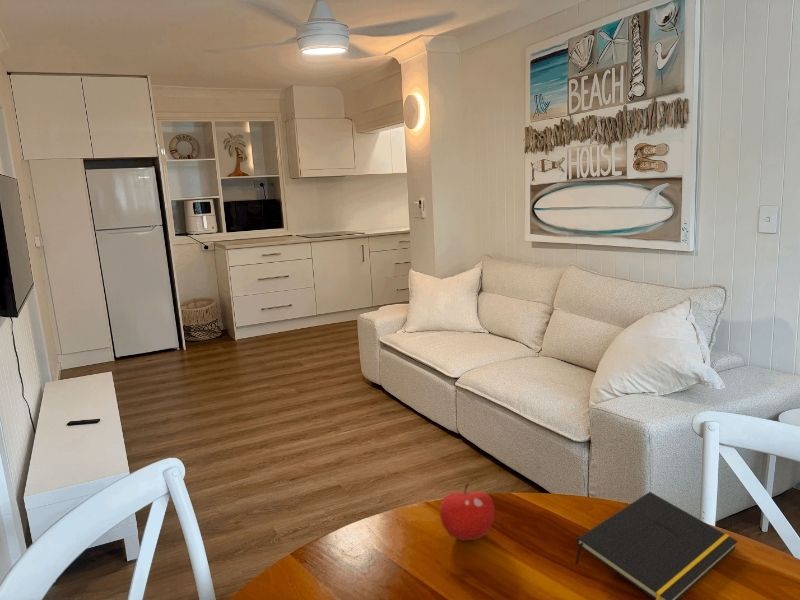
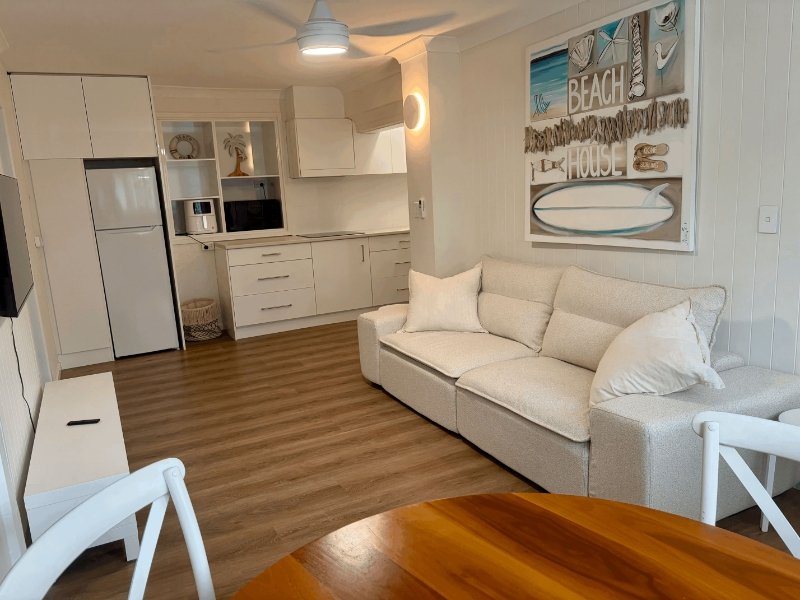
- notepad [574,491,739,600]
- fruit [439,482,496,541]
